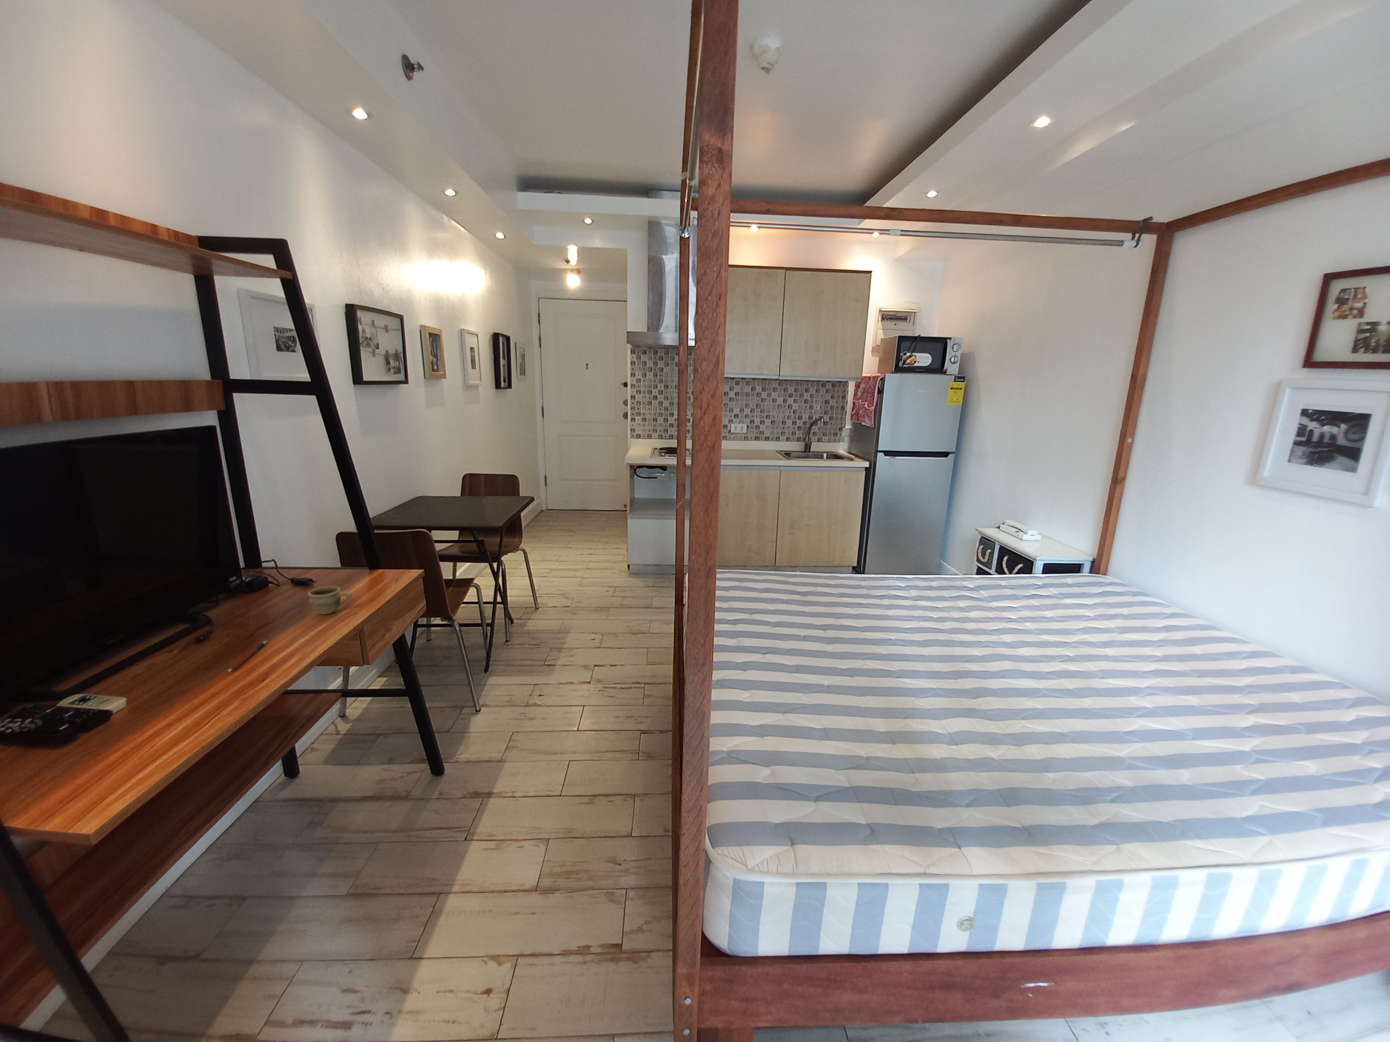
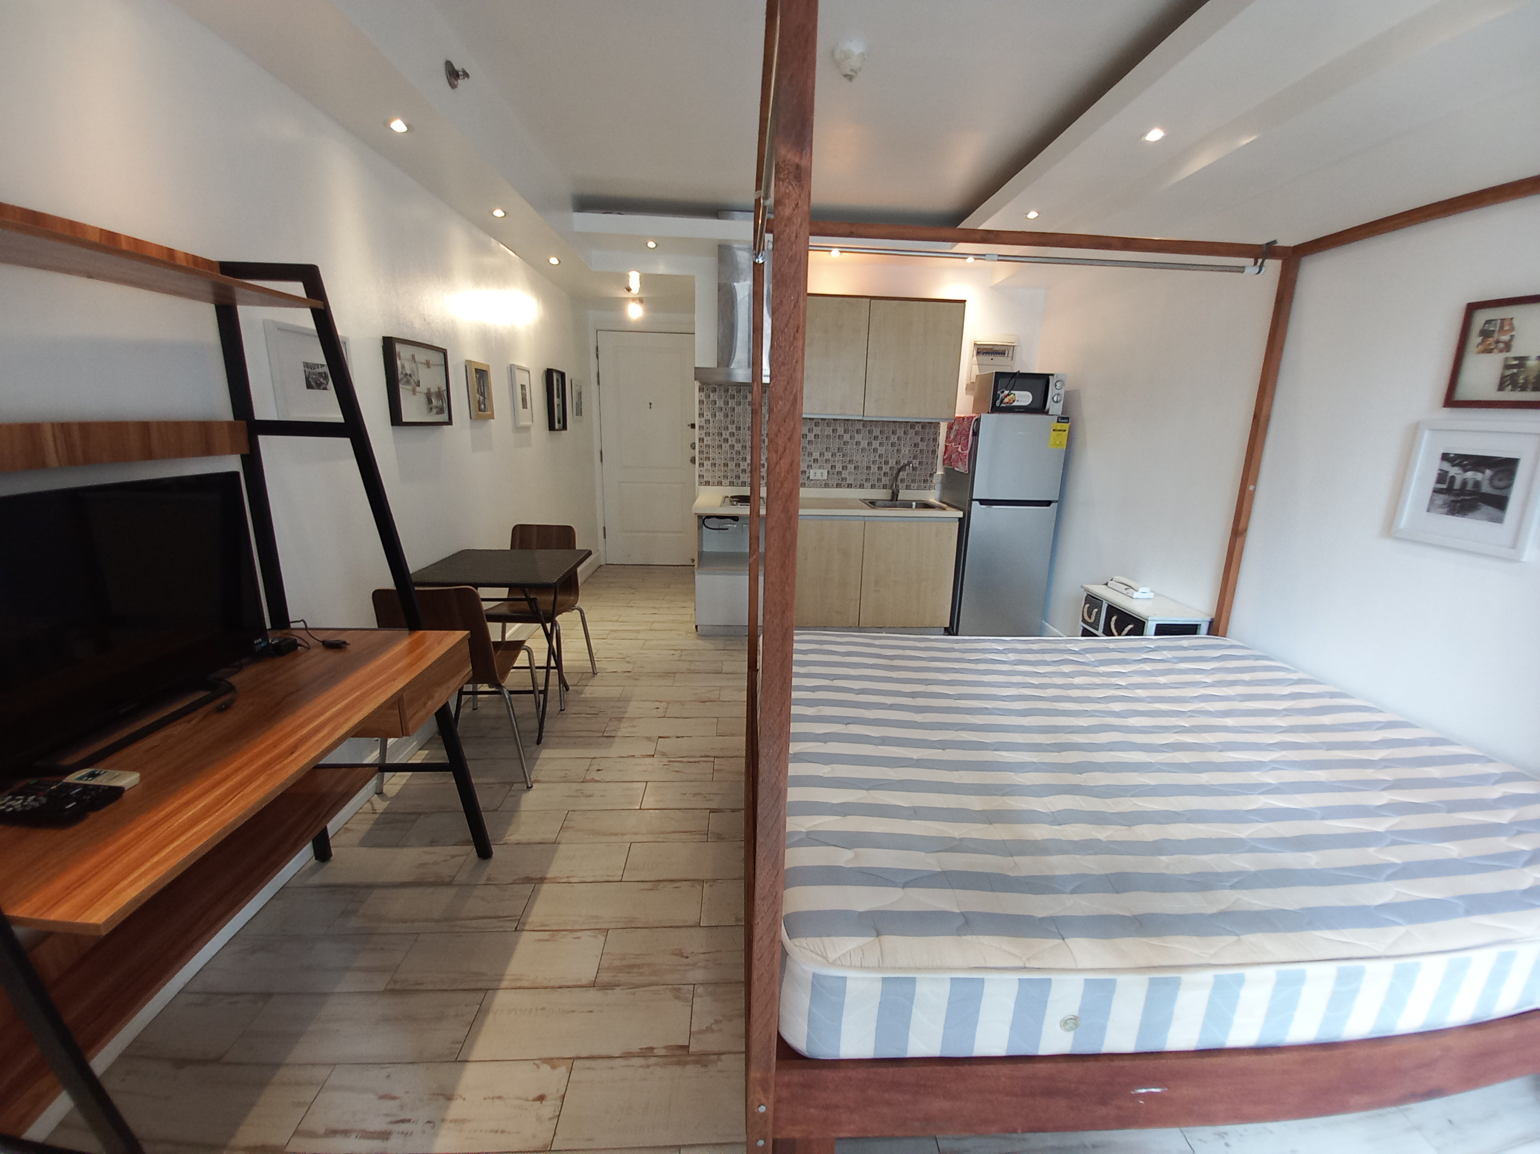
- pen [228,640,267,672]
- cup [308,586,352,615]
